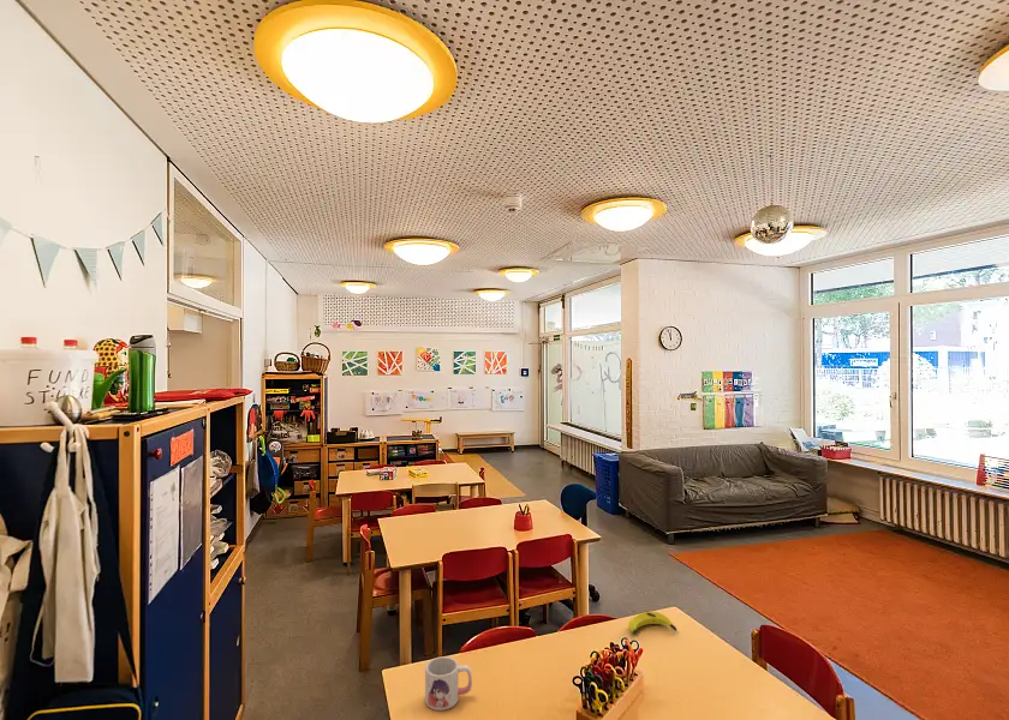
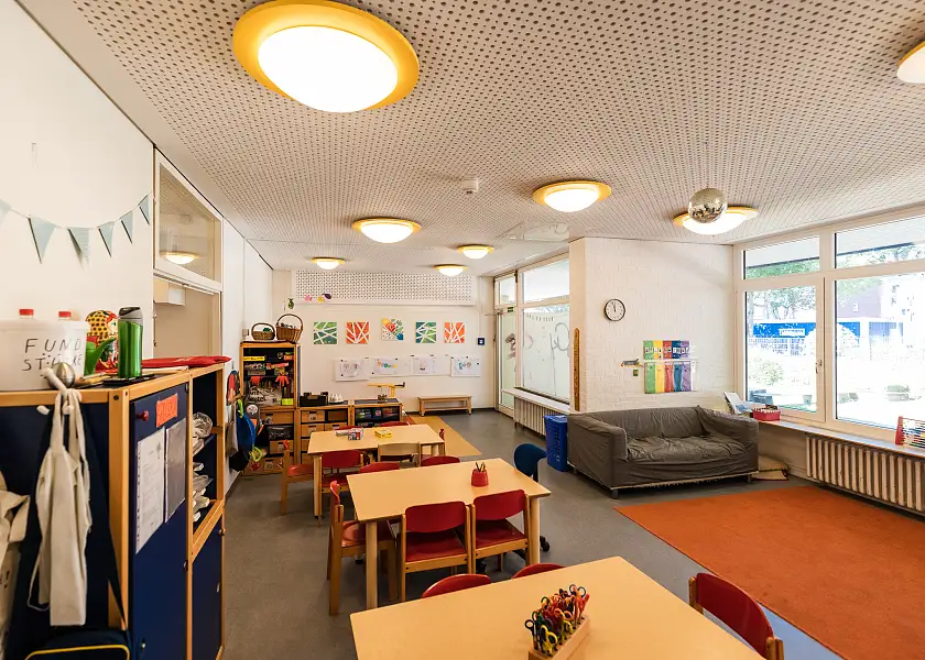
- banana [627,611,677,635]
- mug [424,655,473,712]
